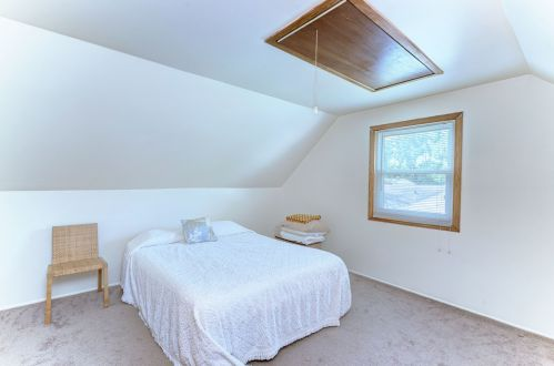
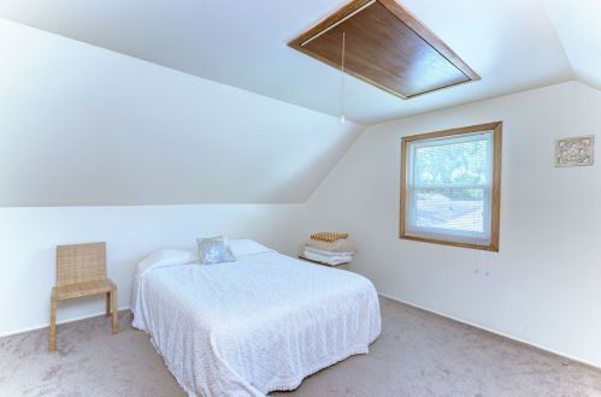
+ wall ornament [553,134,595,168]
